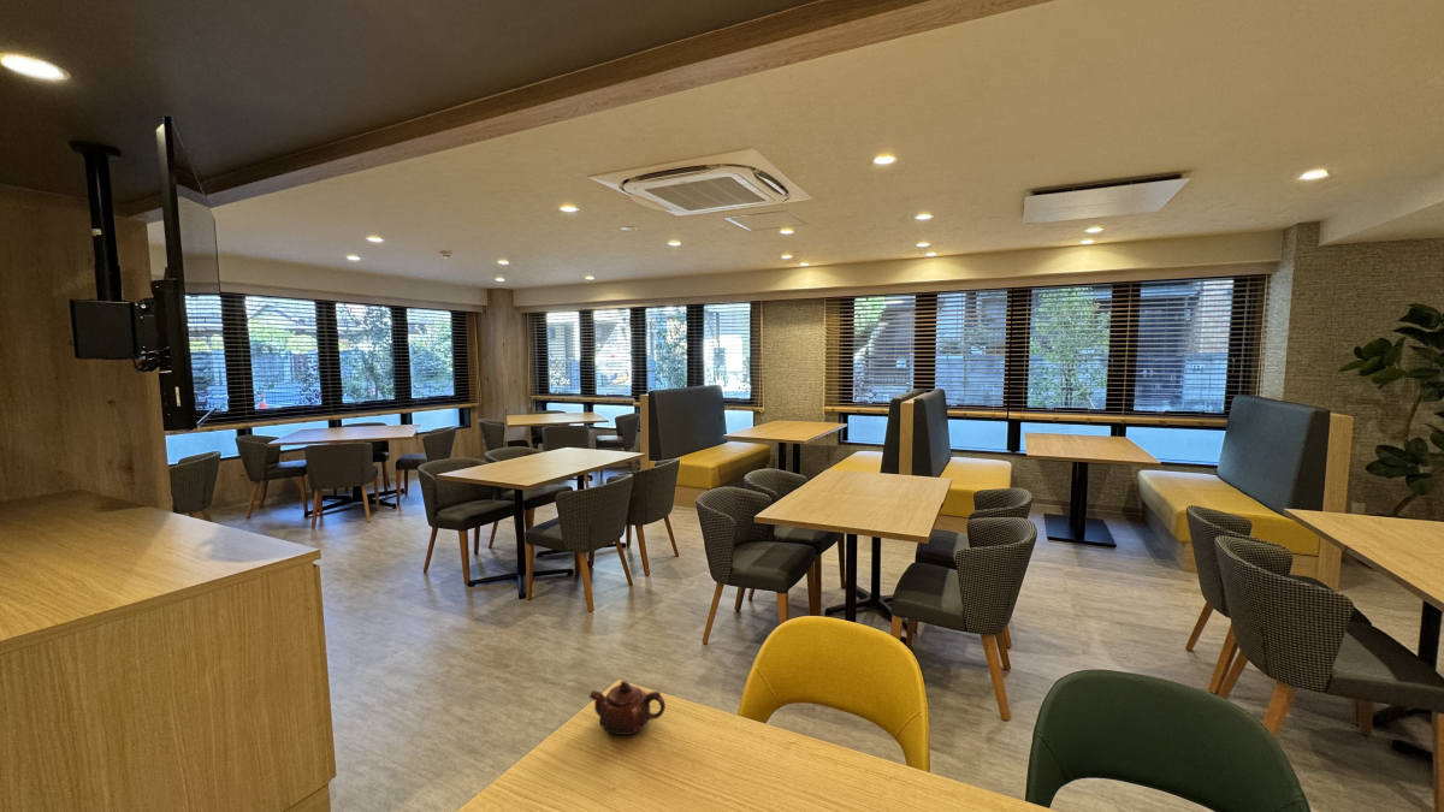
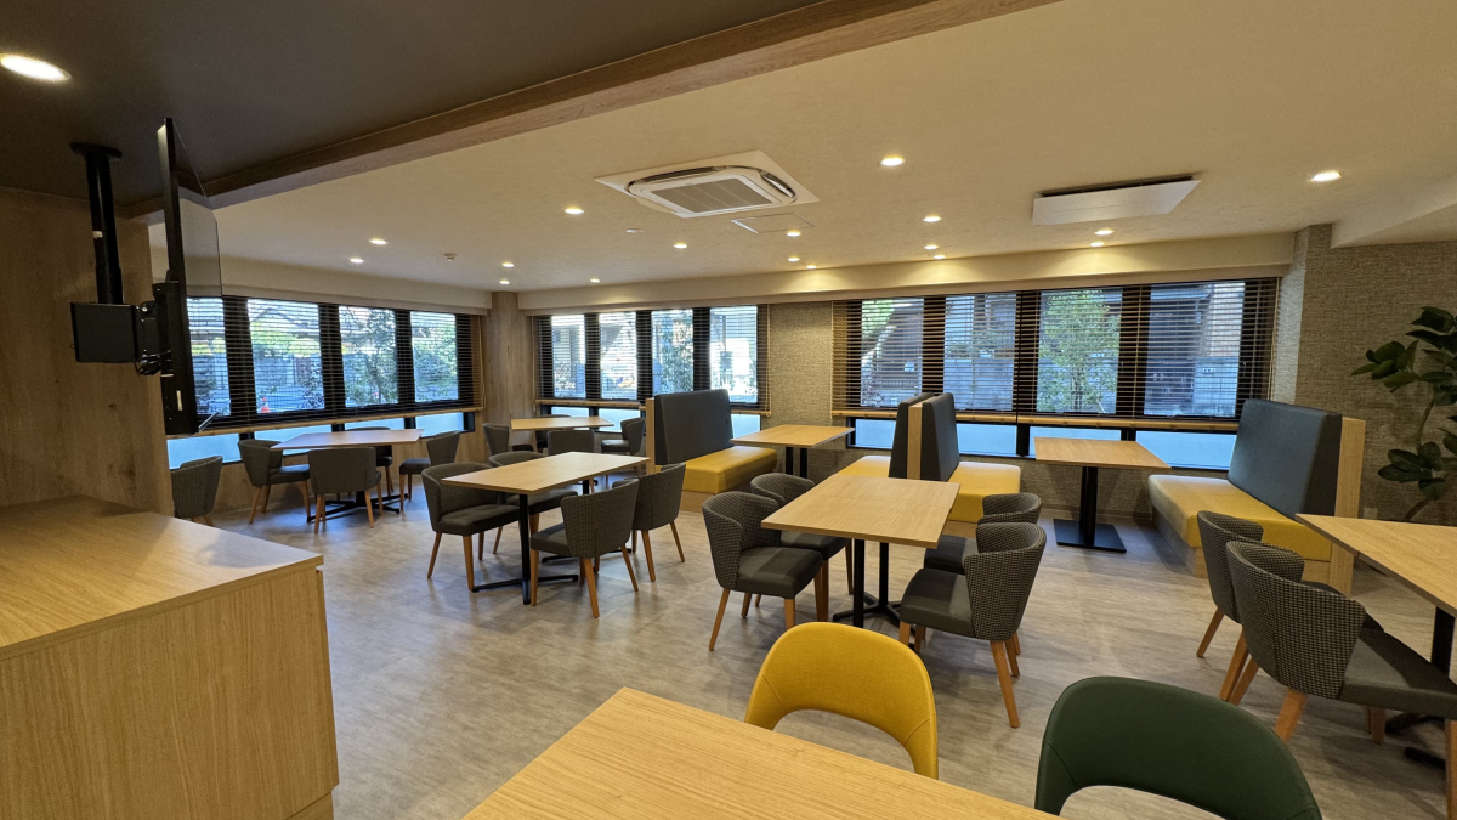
- teapot [588,680,667,736]
